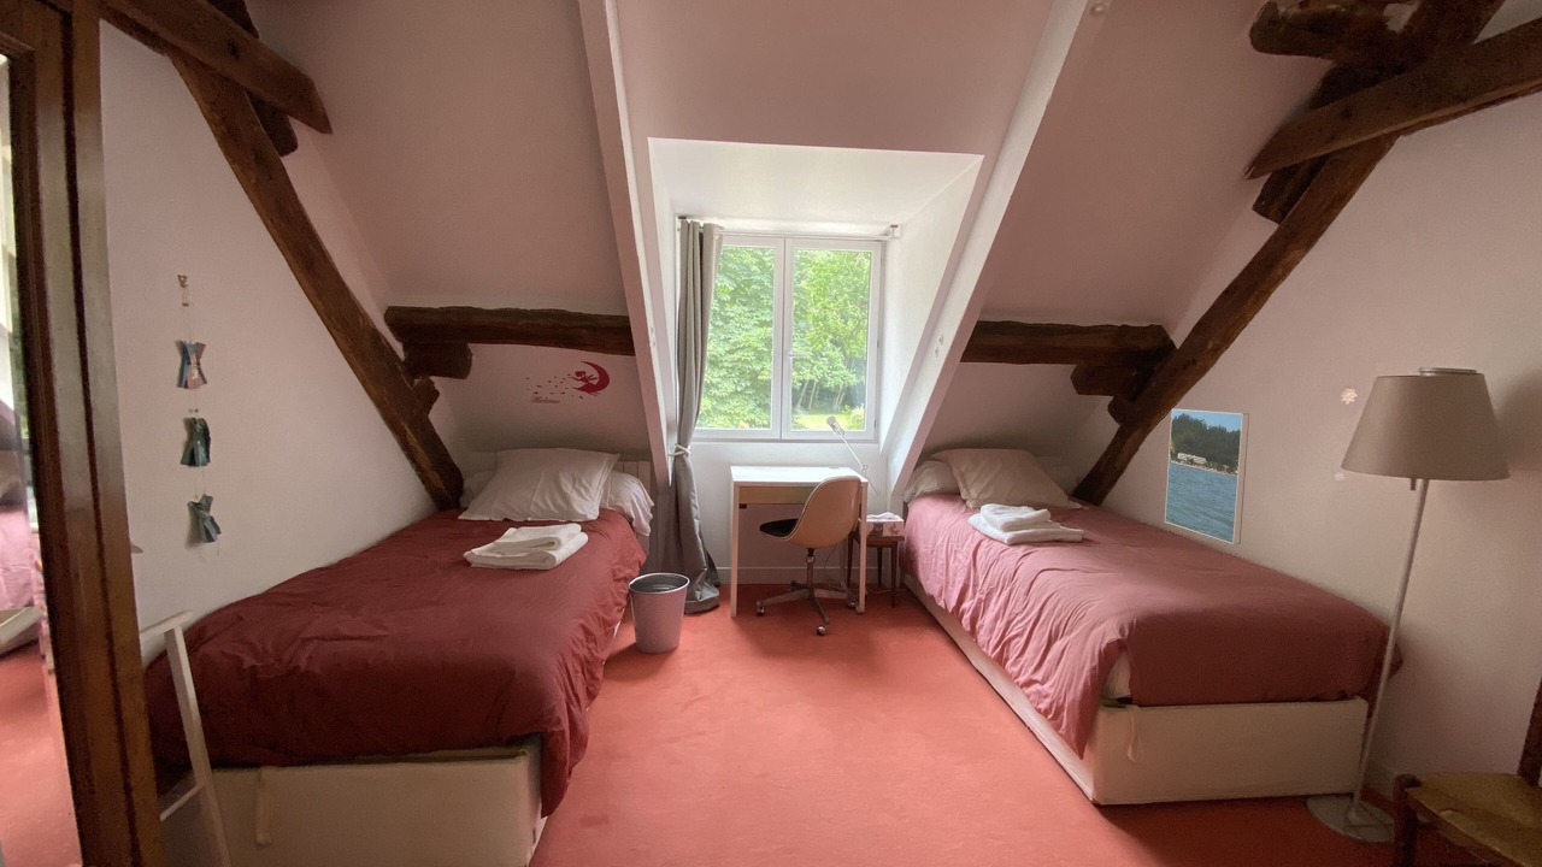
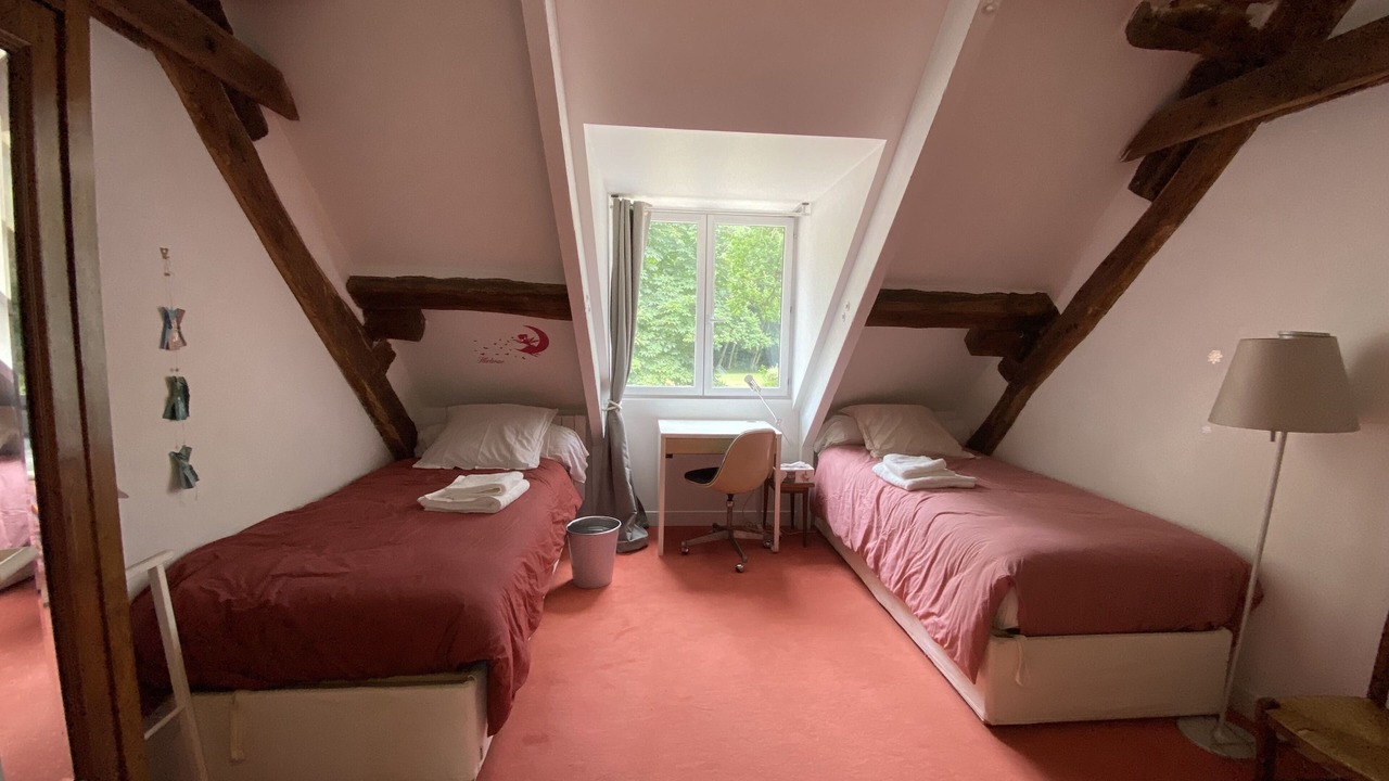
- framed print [1164,408,1250,545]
